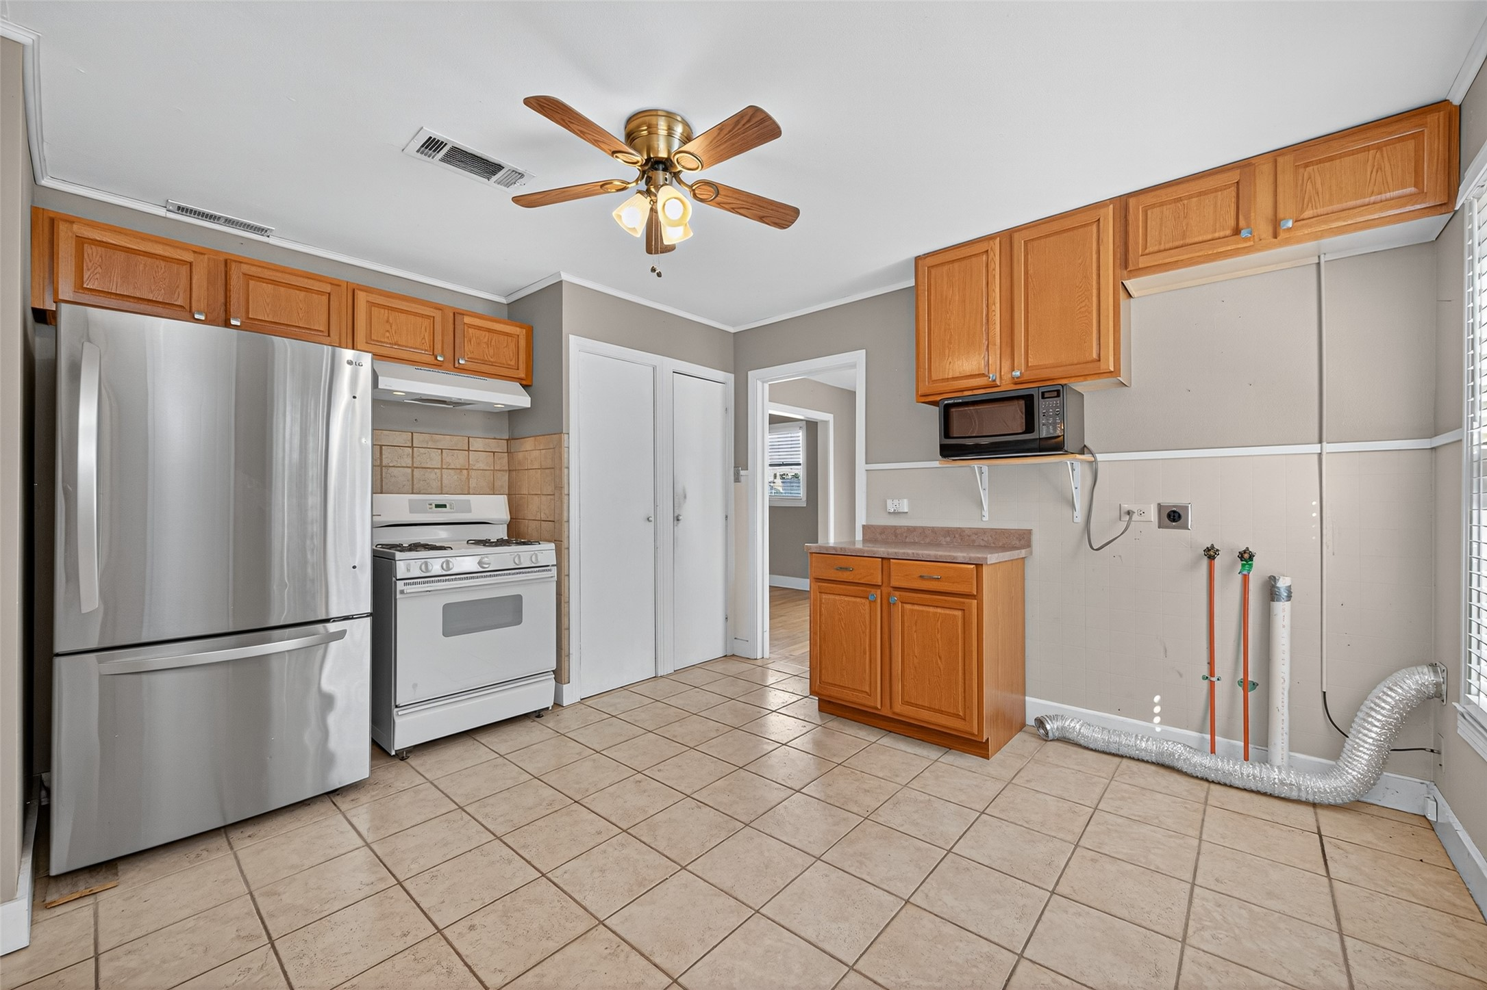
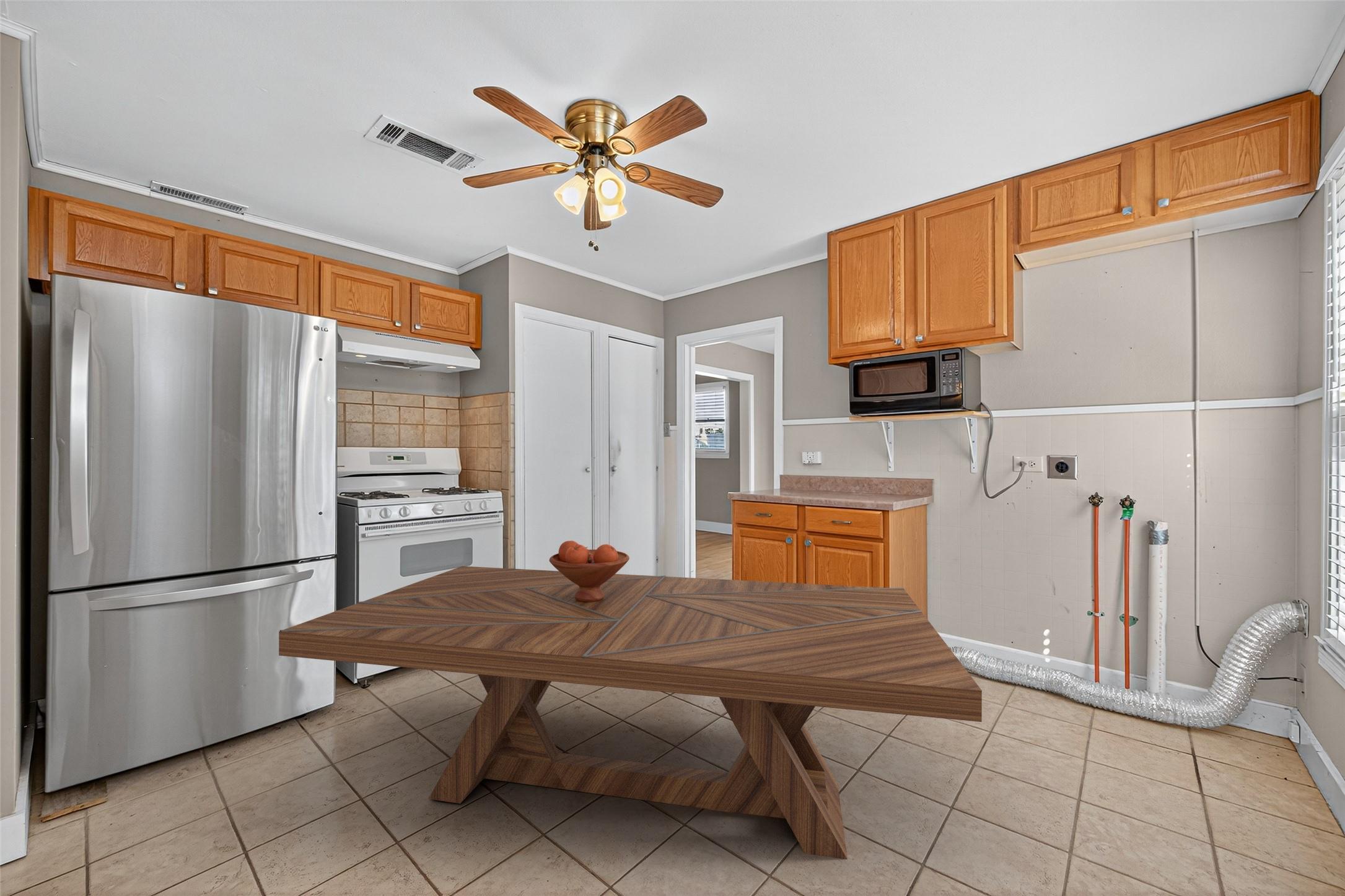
+ fruit bowl [548,540,630,602]
+ dining table [278,565,983,860]
